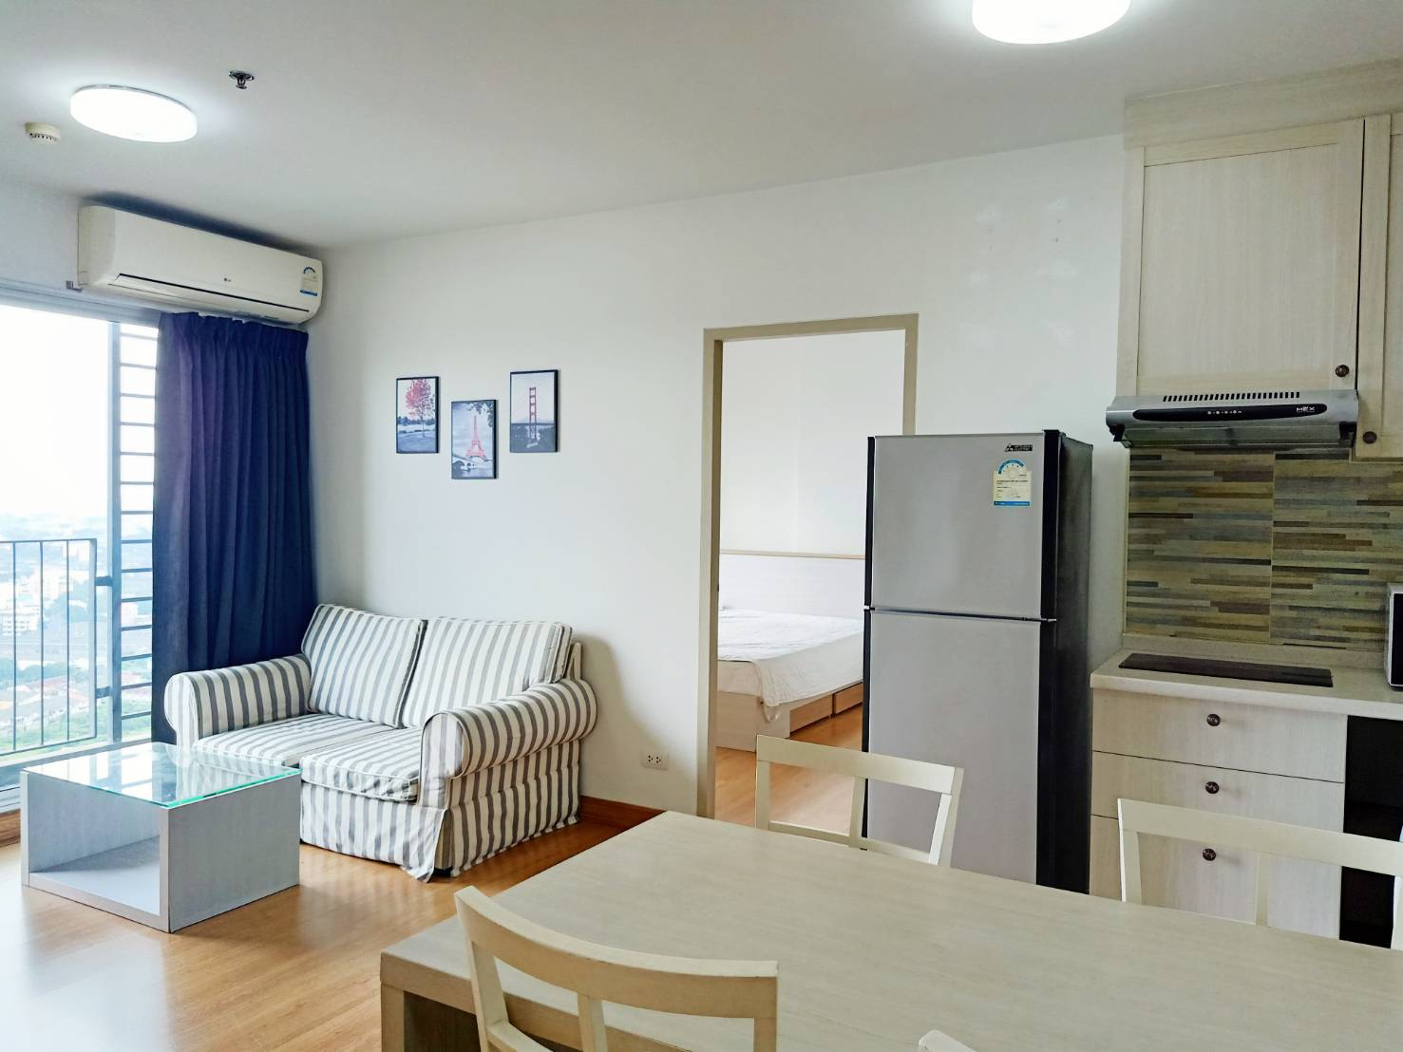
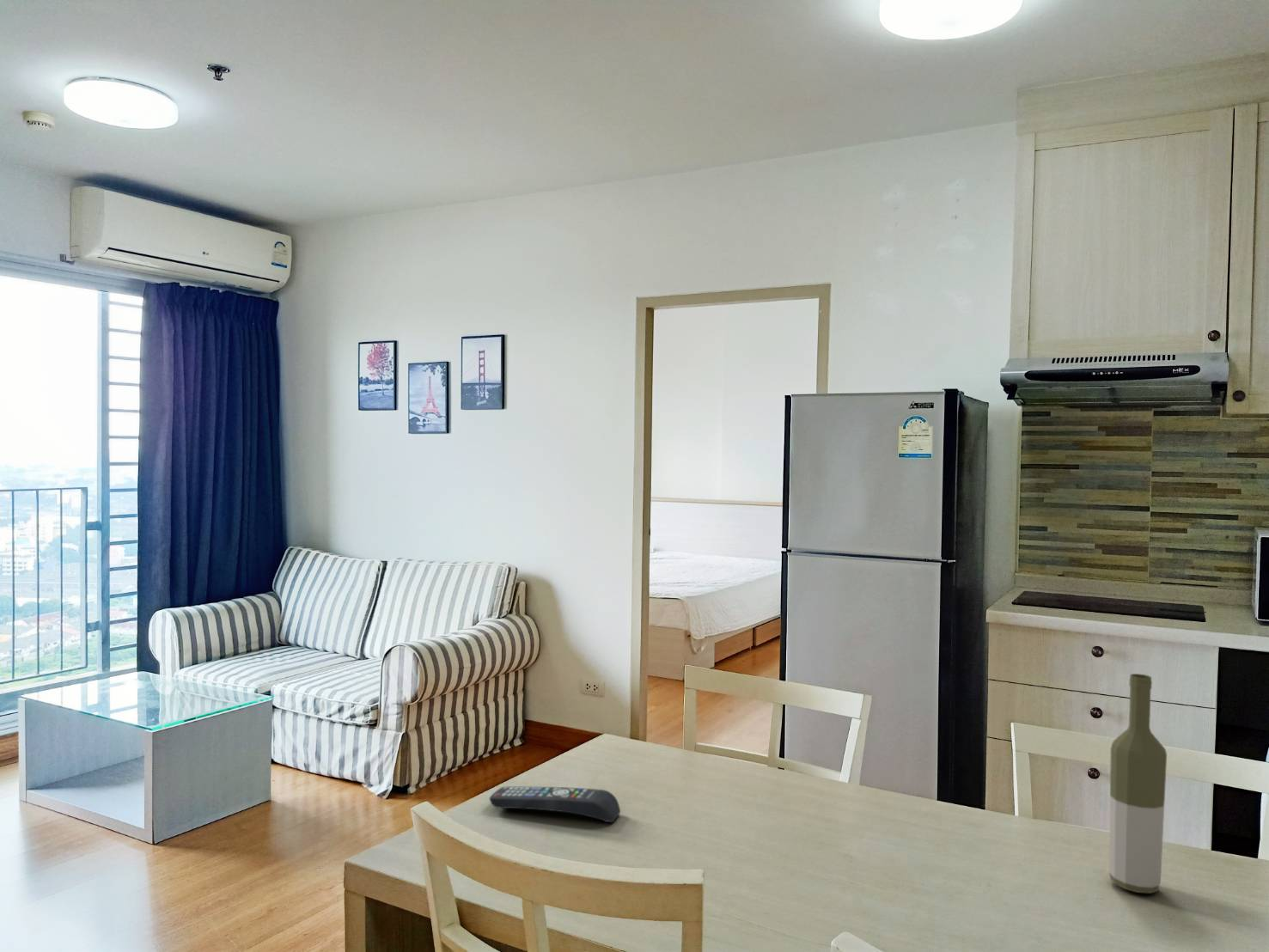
+ remote control [489,786,621,823]
+ bottle [1108,673,1168,894]
